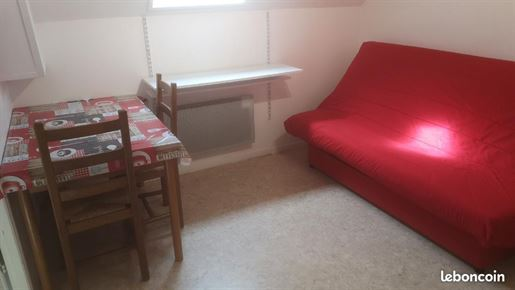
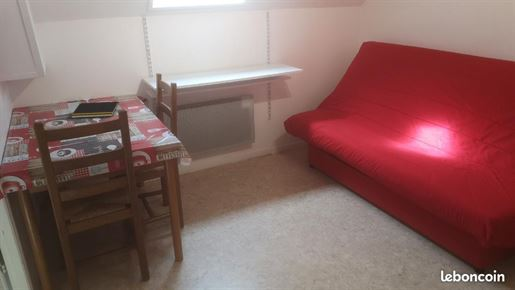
+ notepad [70,100,120,119]
